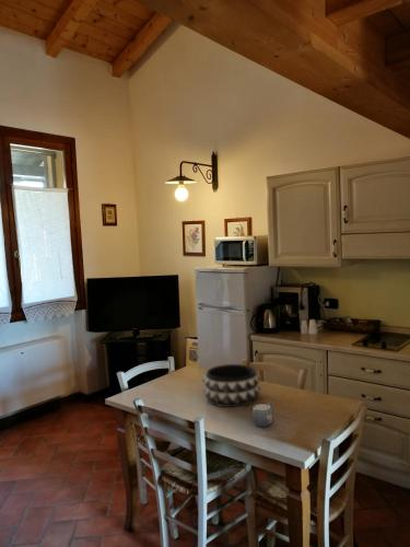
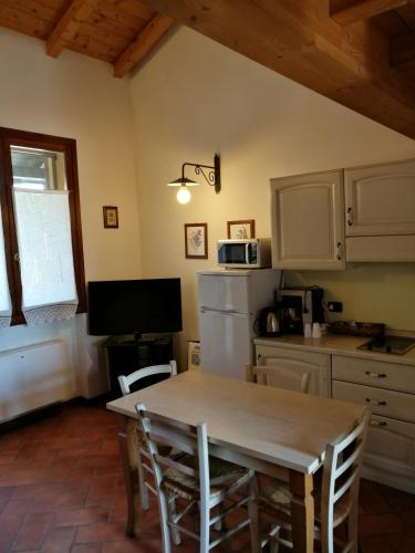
- mug [251,403,273,428]
- decorative bowl [202,363,261,408]
